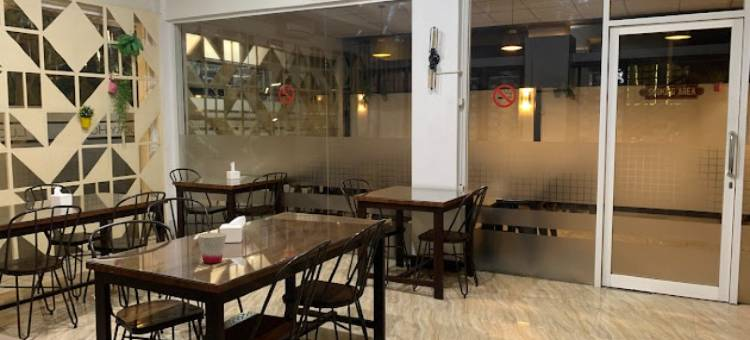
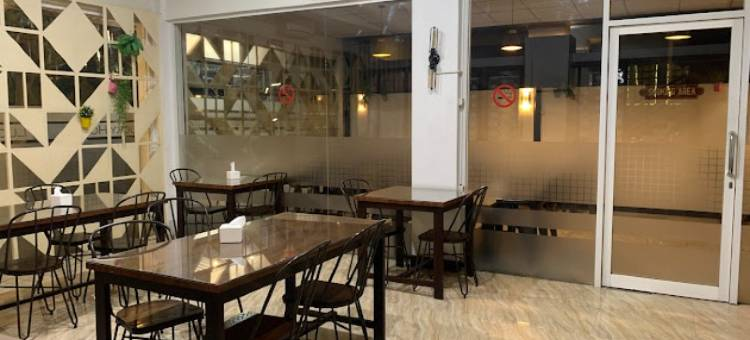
- cup [197,232,227,265]
